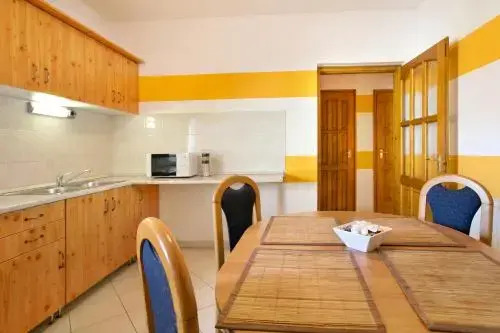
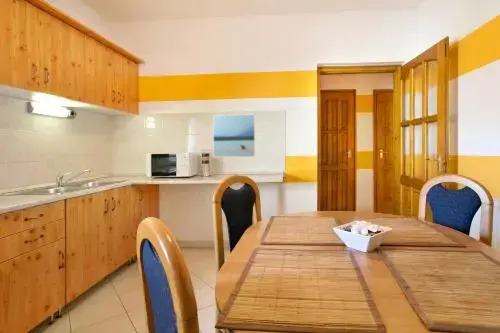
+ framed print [212,114,256,158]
